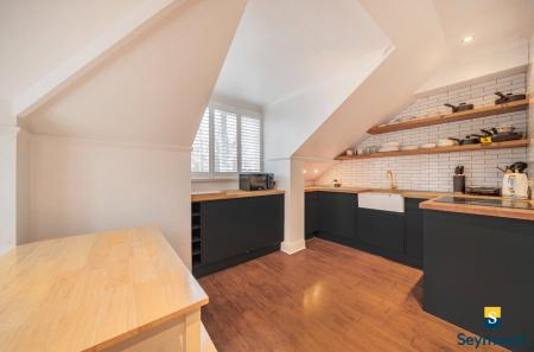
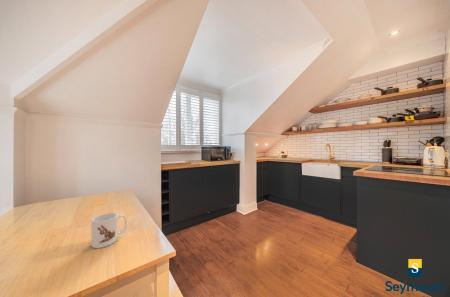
+ mug [91,212,128,249]
